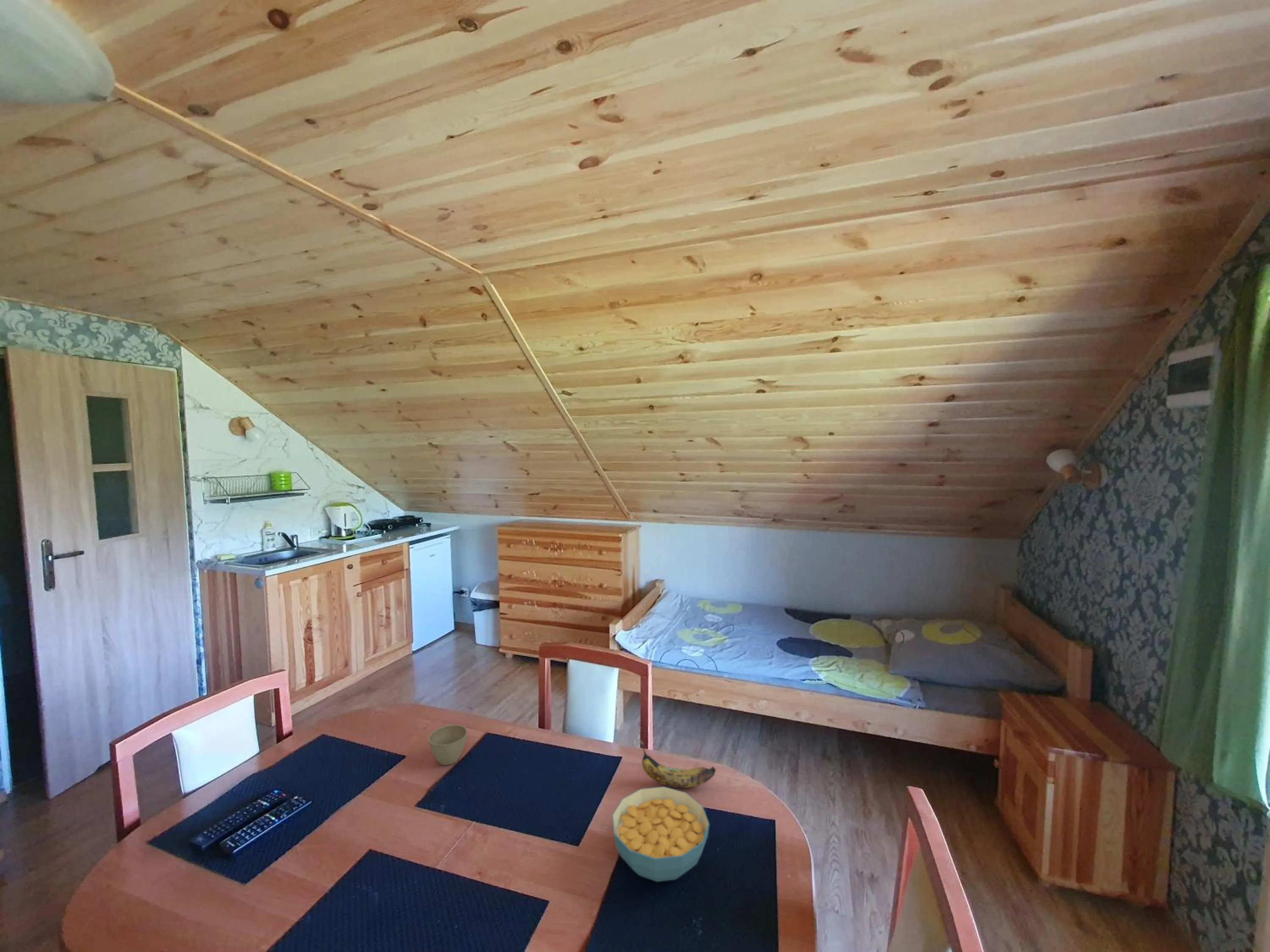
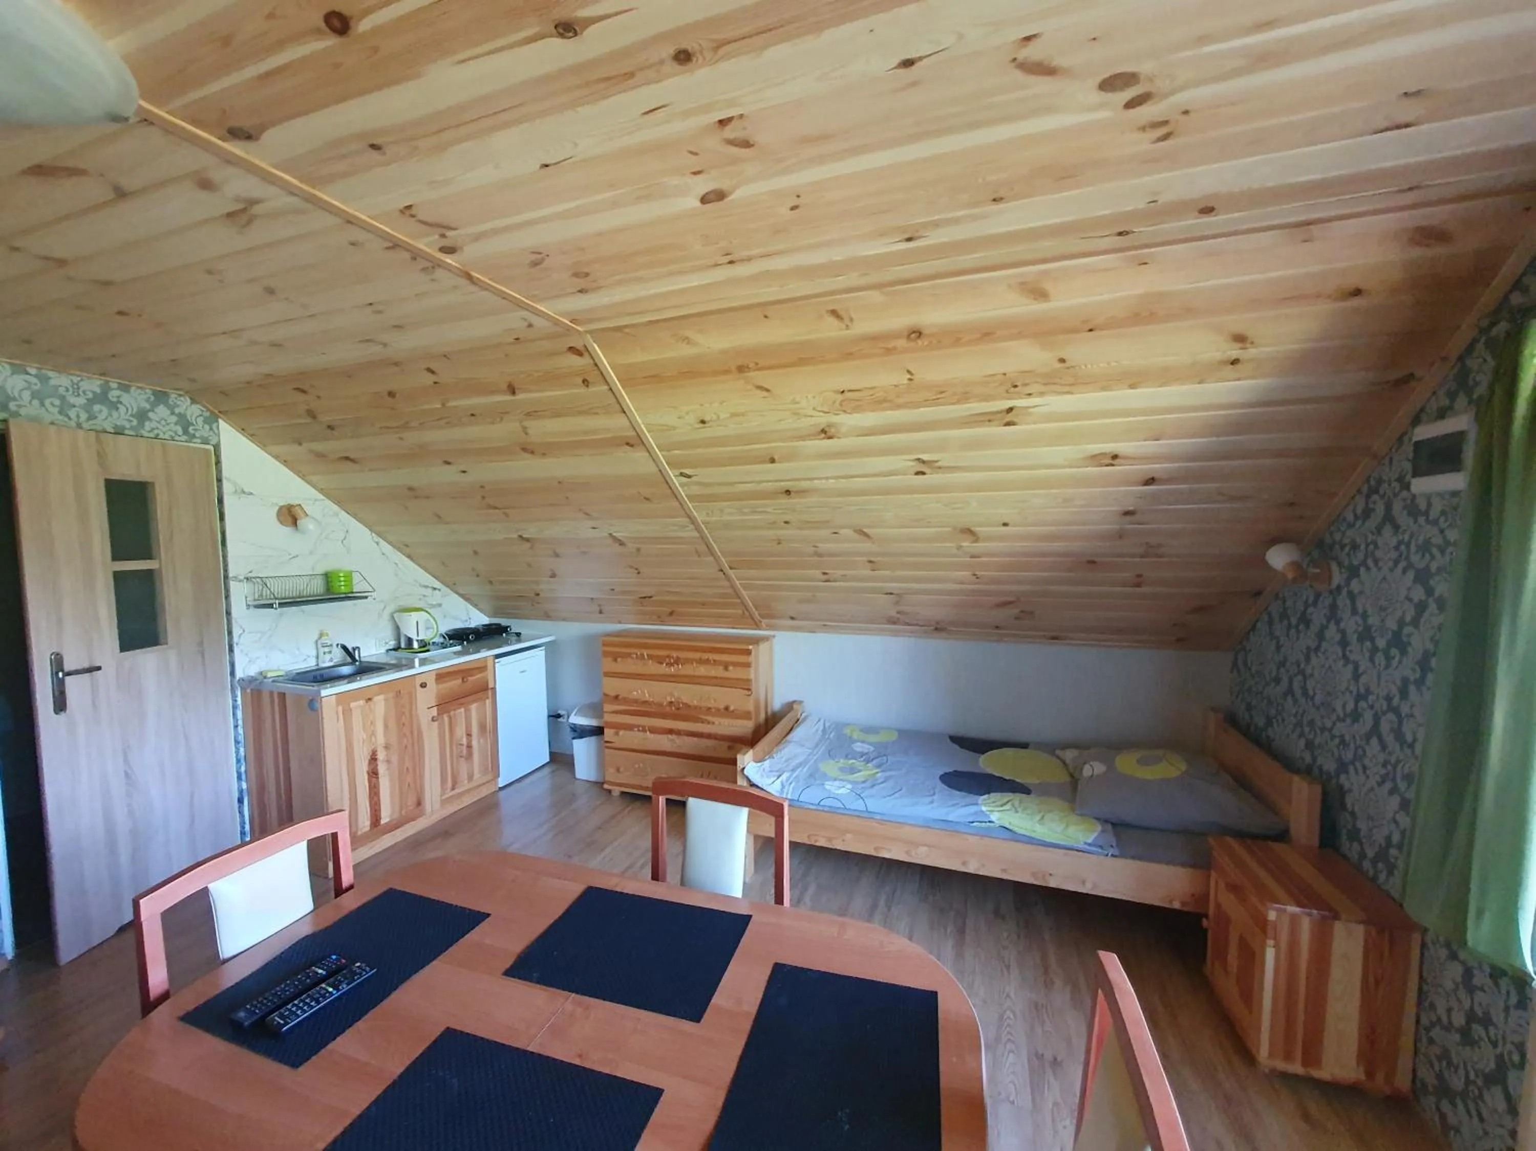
- cereal bowl [611,786,710,882]
- banana [640,740,716,788]
- flower pot [428,724,468,765]
